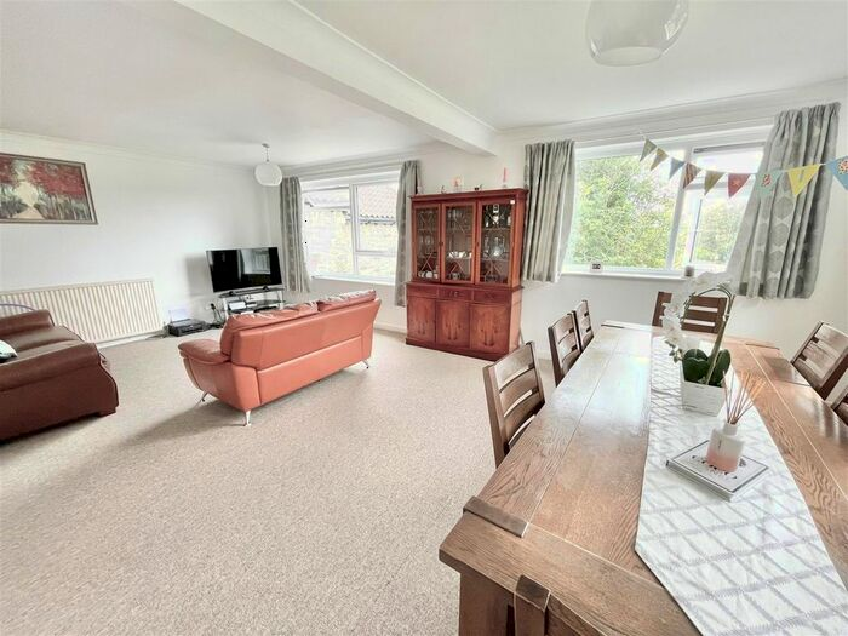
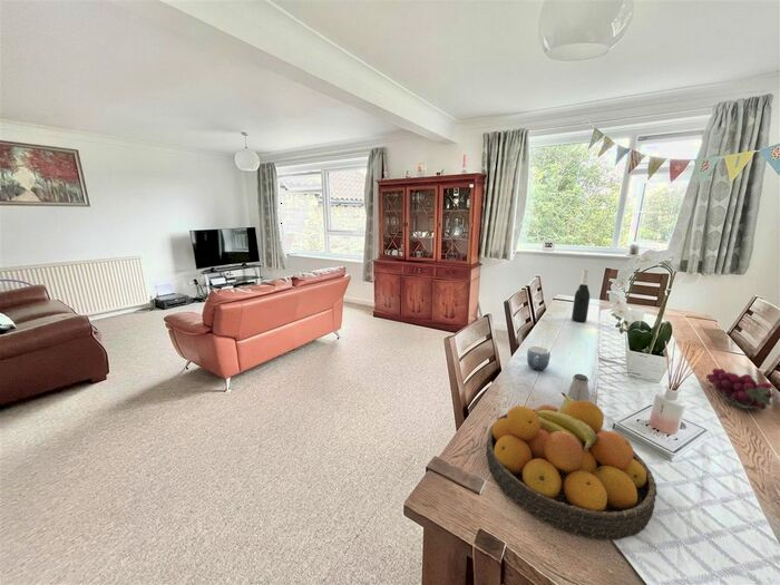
+ saltshaker [564,373,591,402]
+ wine bottle [571,269,591,323]
+ fruit bowl [485,391,657,542]
+ grapes [705,368,776,412]
+ mug [526,345,552,371]
